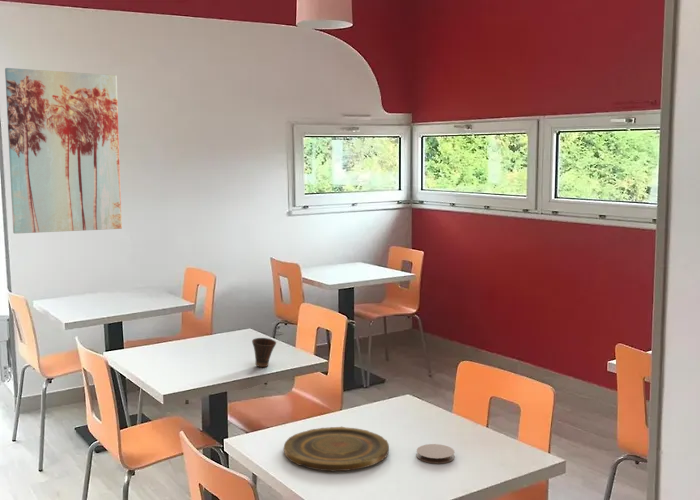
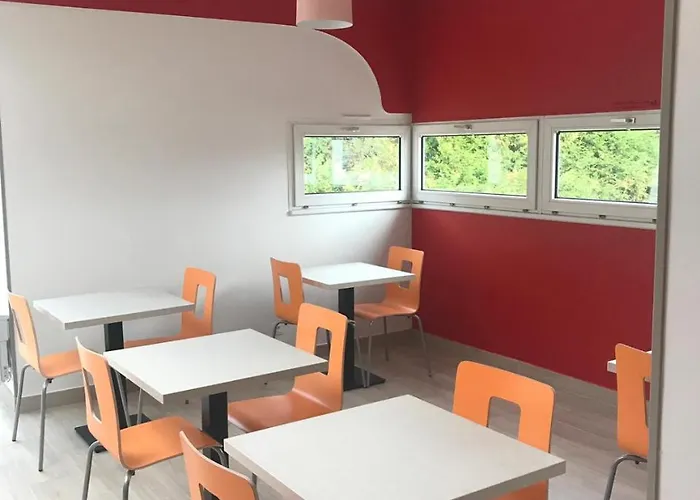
- coaster [416,443,456,464]
- wall art [4,67,123,235]
- cup [251,337,277,368]
- plate [283,426,390,472]
